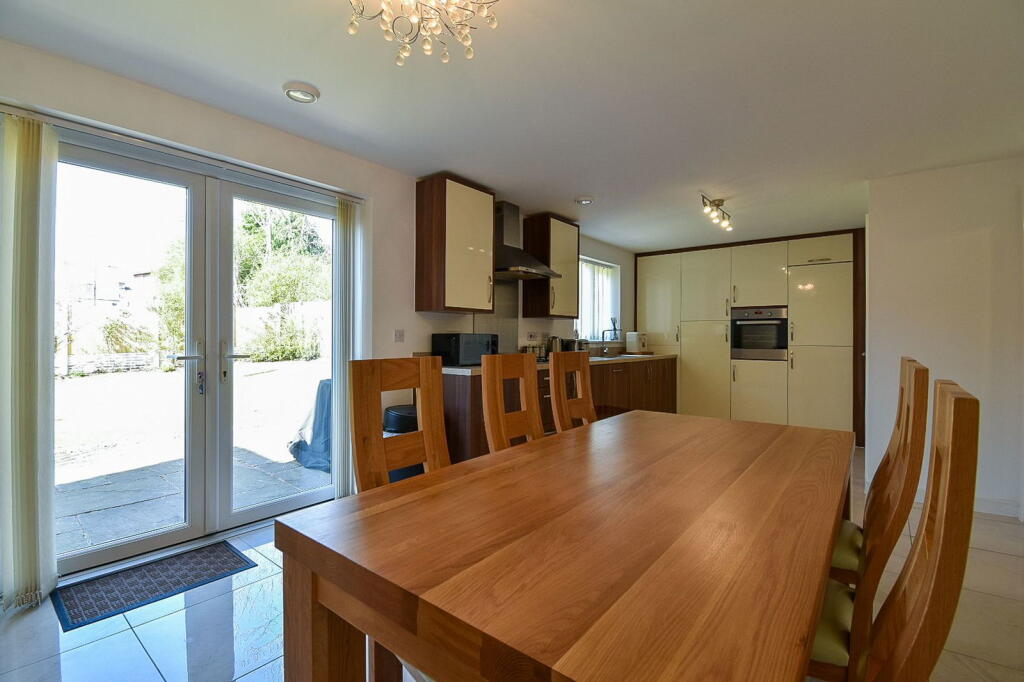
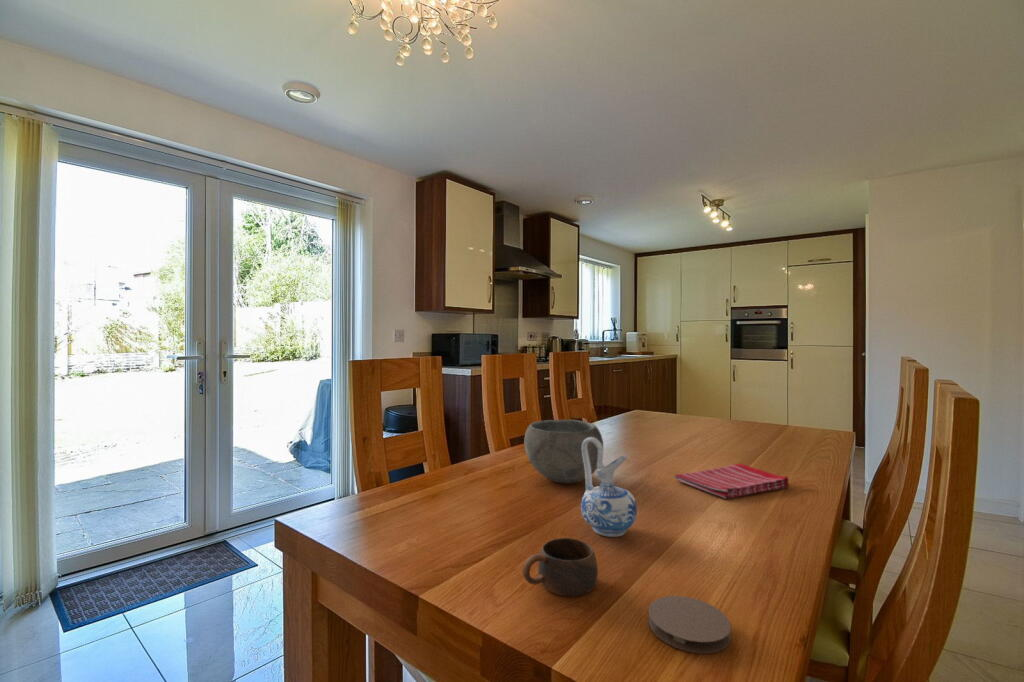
+ ceramic pitcher [580,437,638,538]
+ cup [522,537,599,597]
+ coaster [647,595,732,654]
+ bowl [523,419,604,484]
+ dish towel [673,463,790,500]
